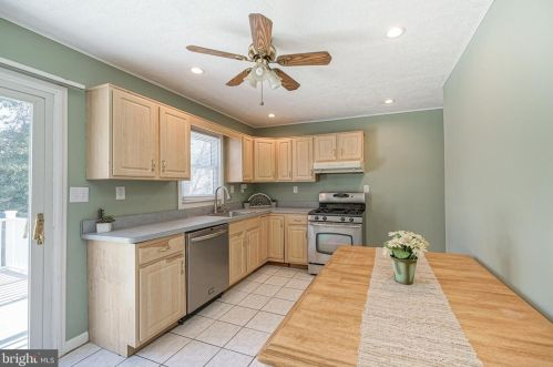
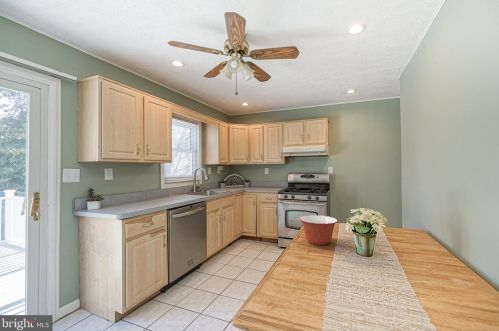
+ mixing bowl [299,214,338,246]
